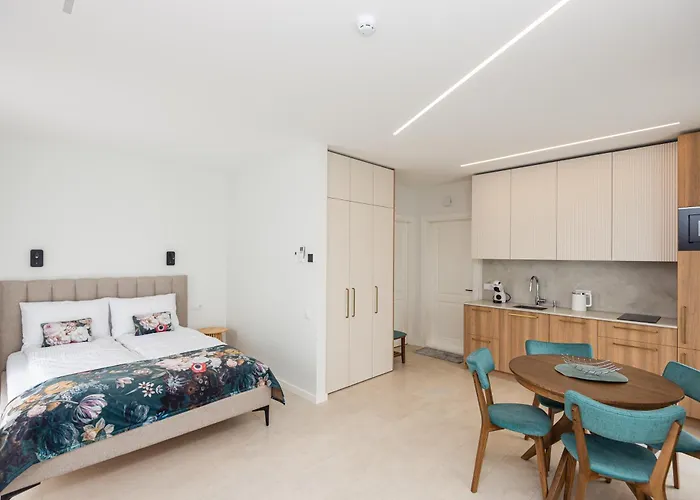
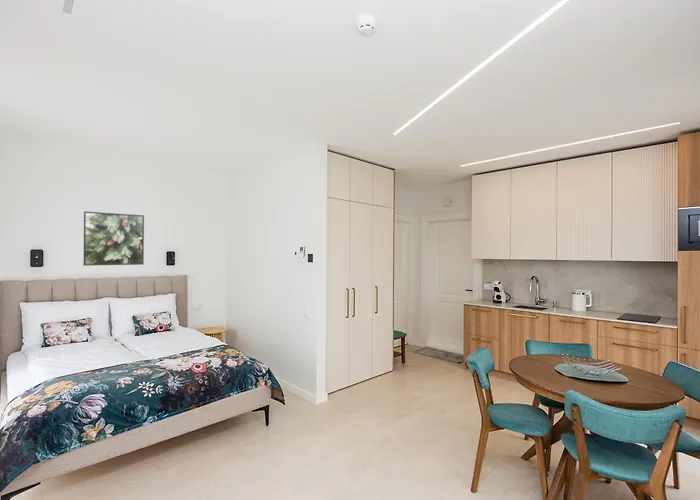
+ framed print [82,210,145,267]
